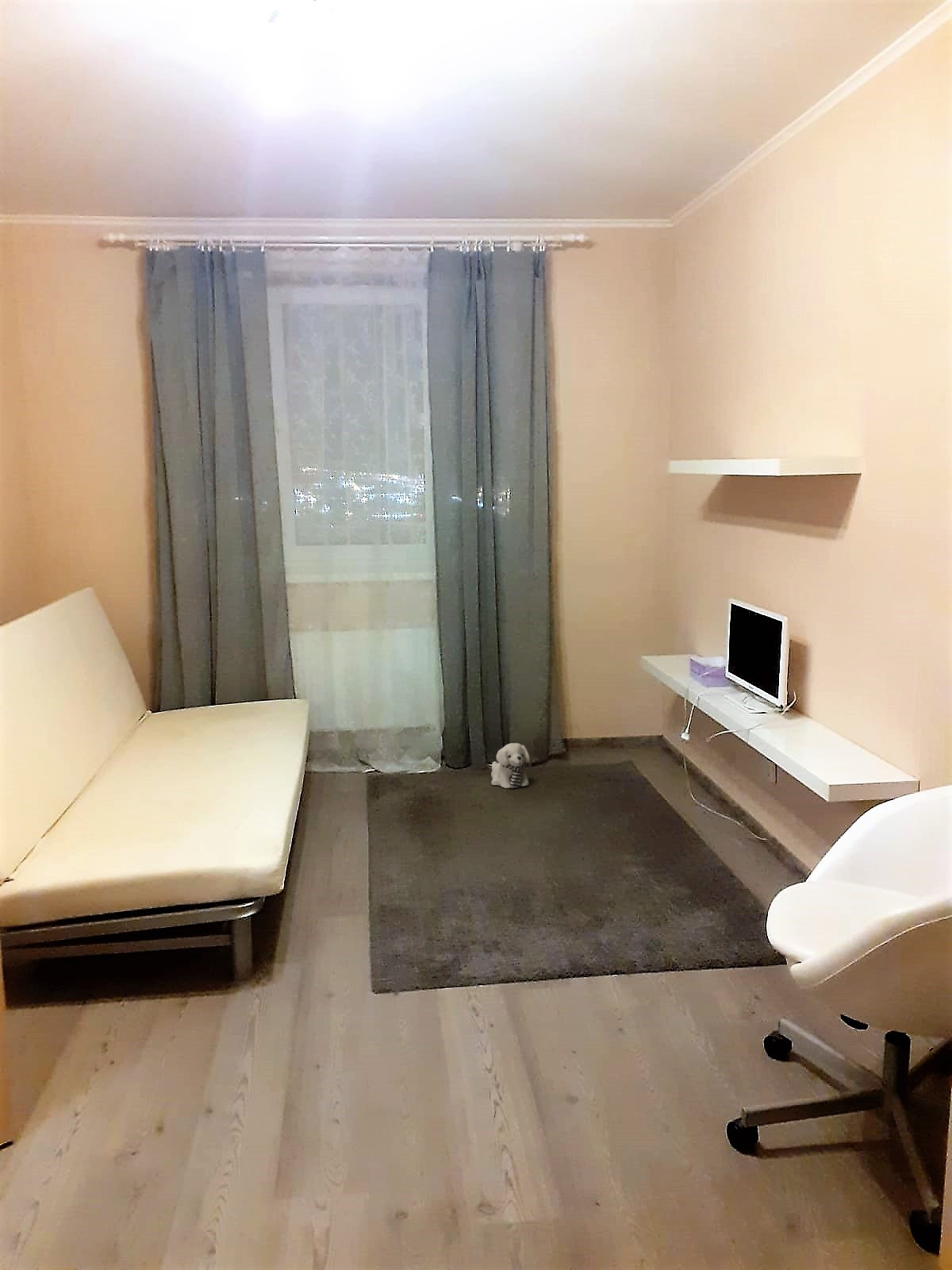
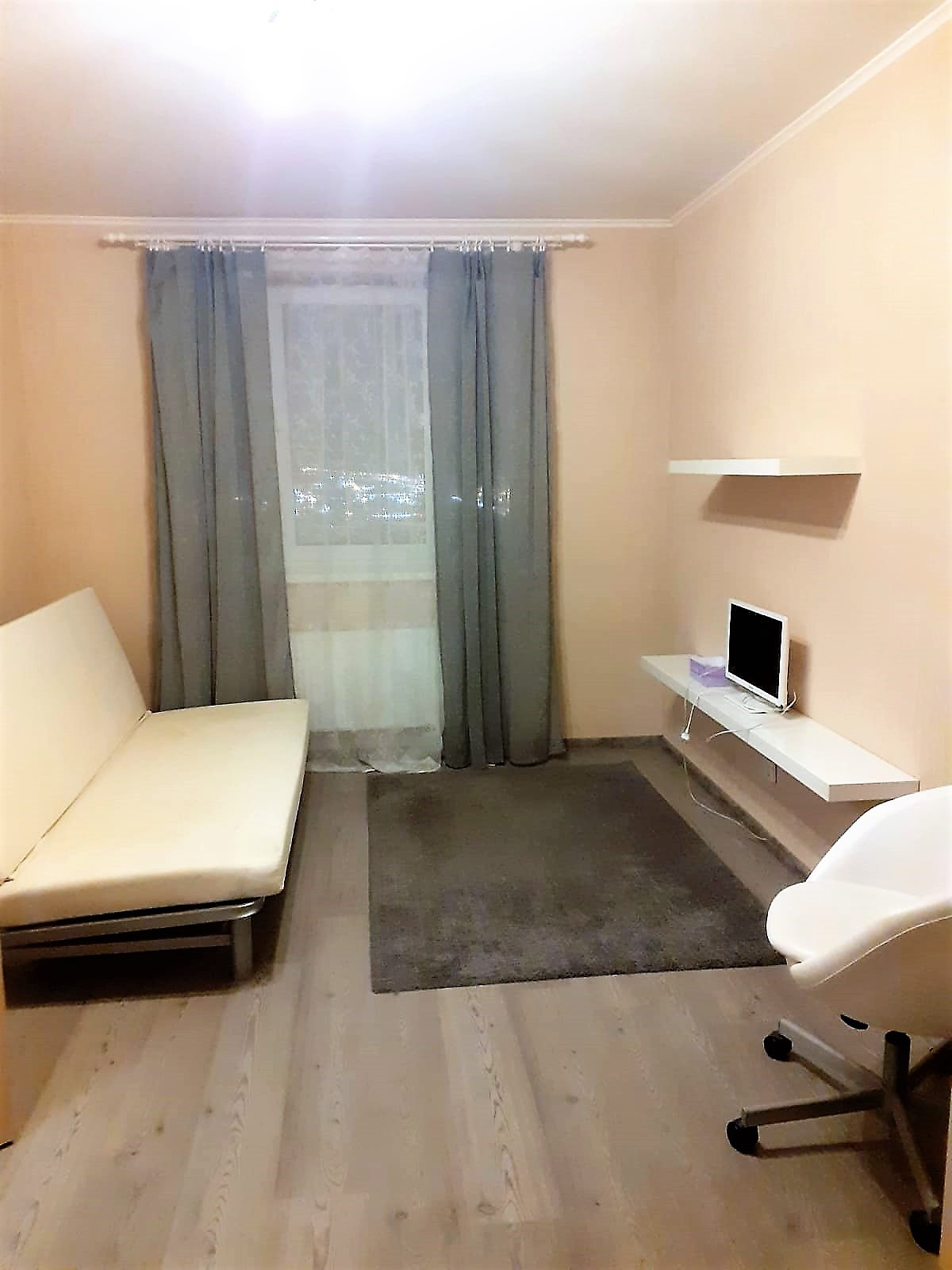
- plush toy [490,742,532,789]
